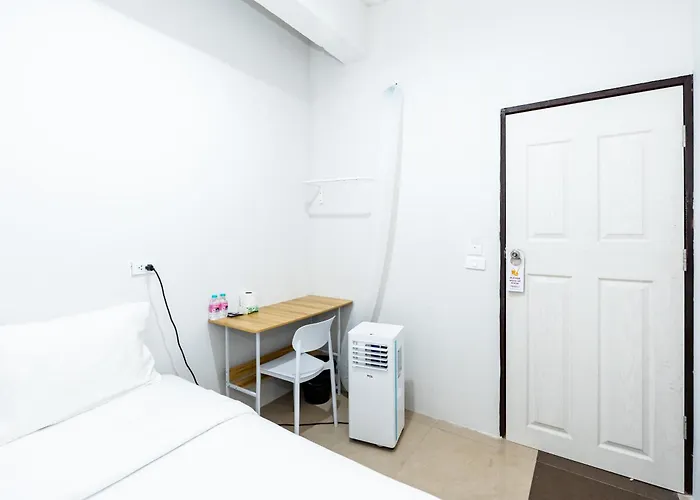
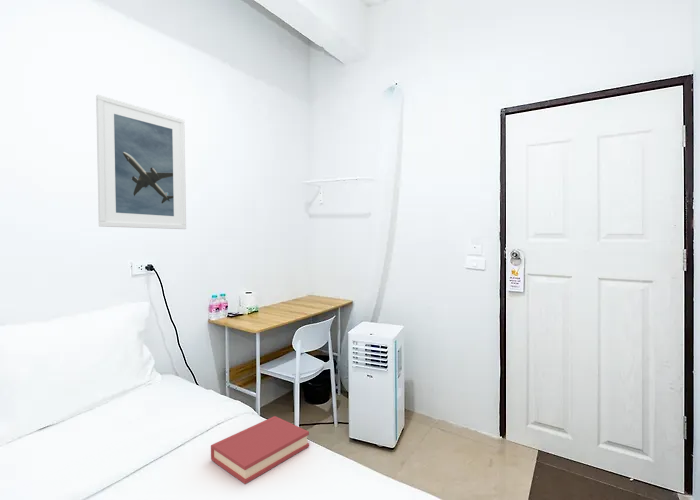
+ hardback book [210,415,310,485]
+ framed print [95,94,187,230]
